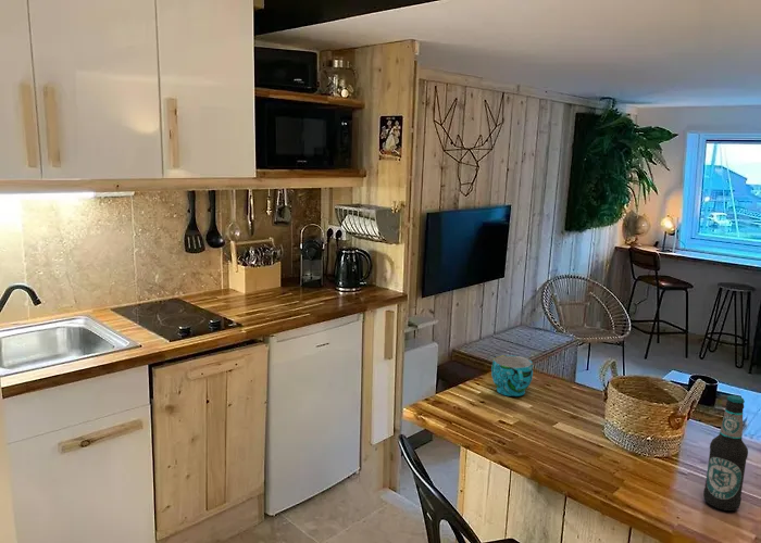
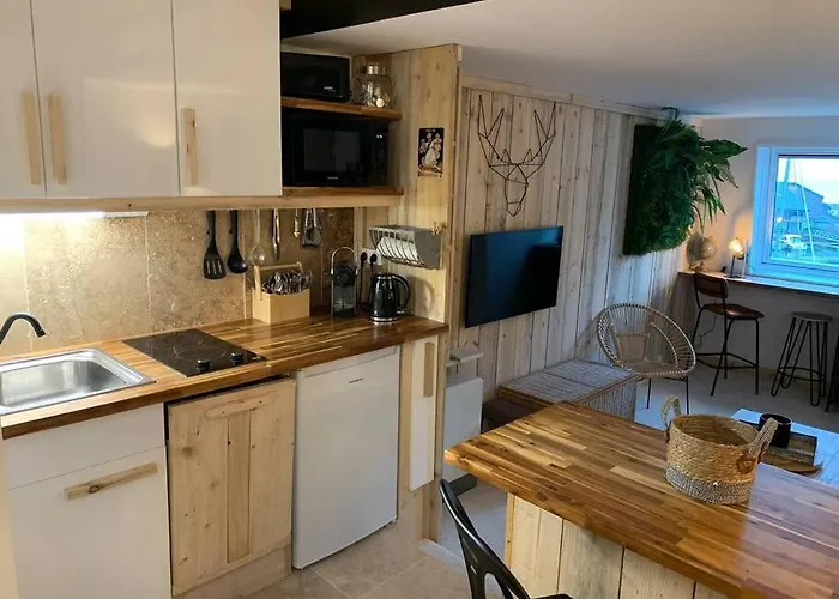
- bottle [702,394,749,512]
- cup [490,354,534,397]
